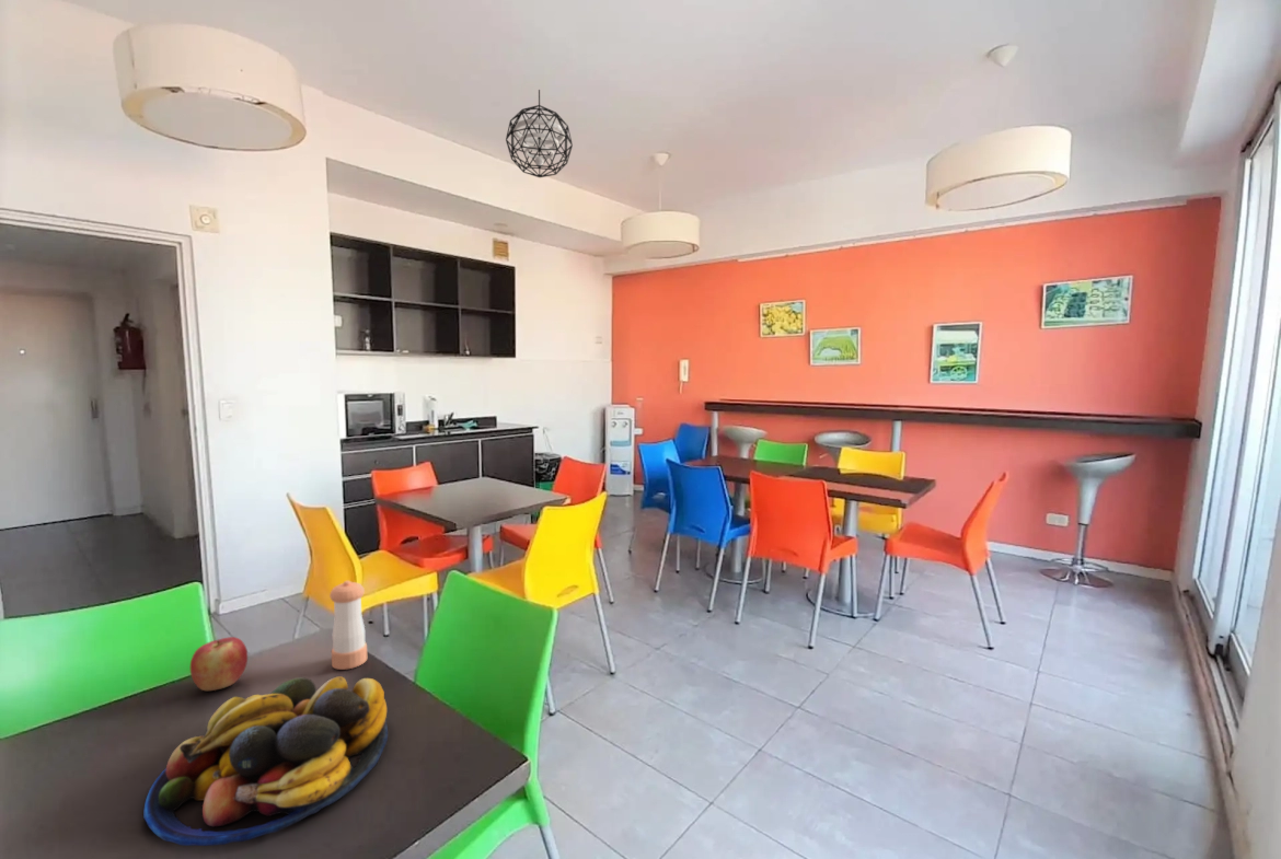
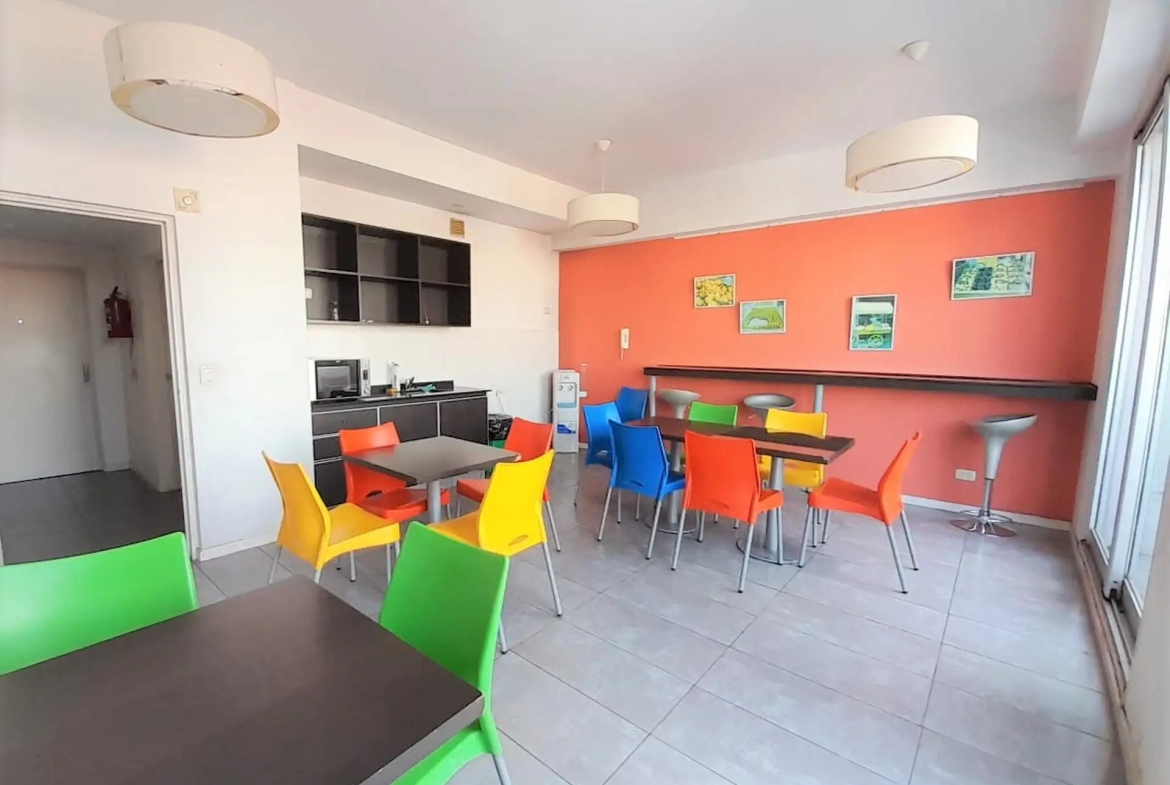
- pendant light [505,89,574,178]
- pepper shaker [328,580,368,671]
- apple [189,636,249,692]
- fruit bowl [142,675,389,847]
